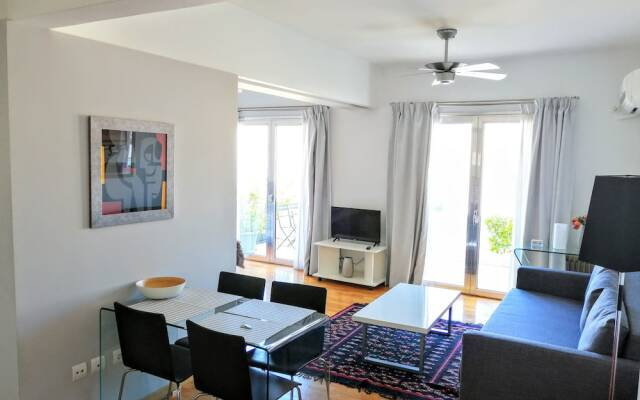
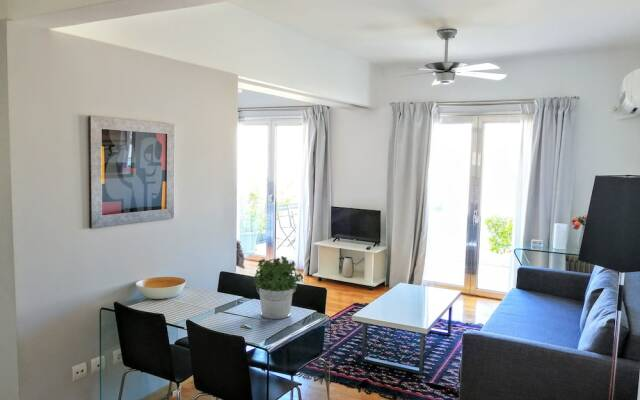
+ potted plant [253,255,304,320]
